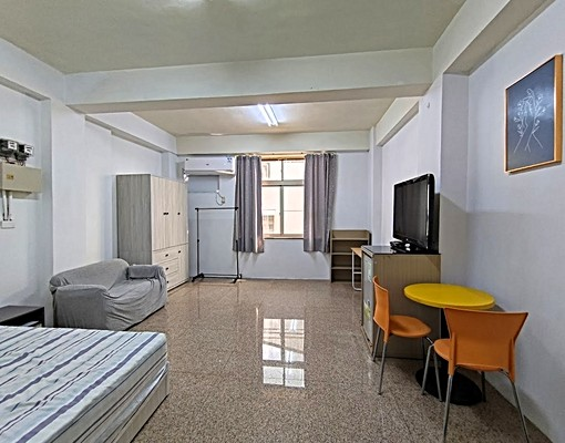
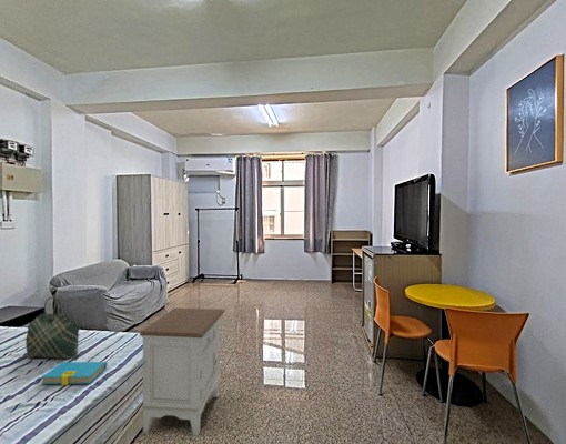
+ book [40,361,109,386]
+ nightstand [139,307,226,437]
+ tote bag [24,296,81,360]
